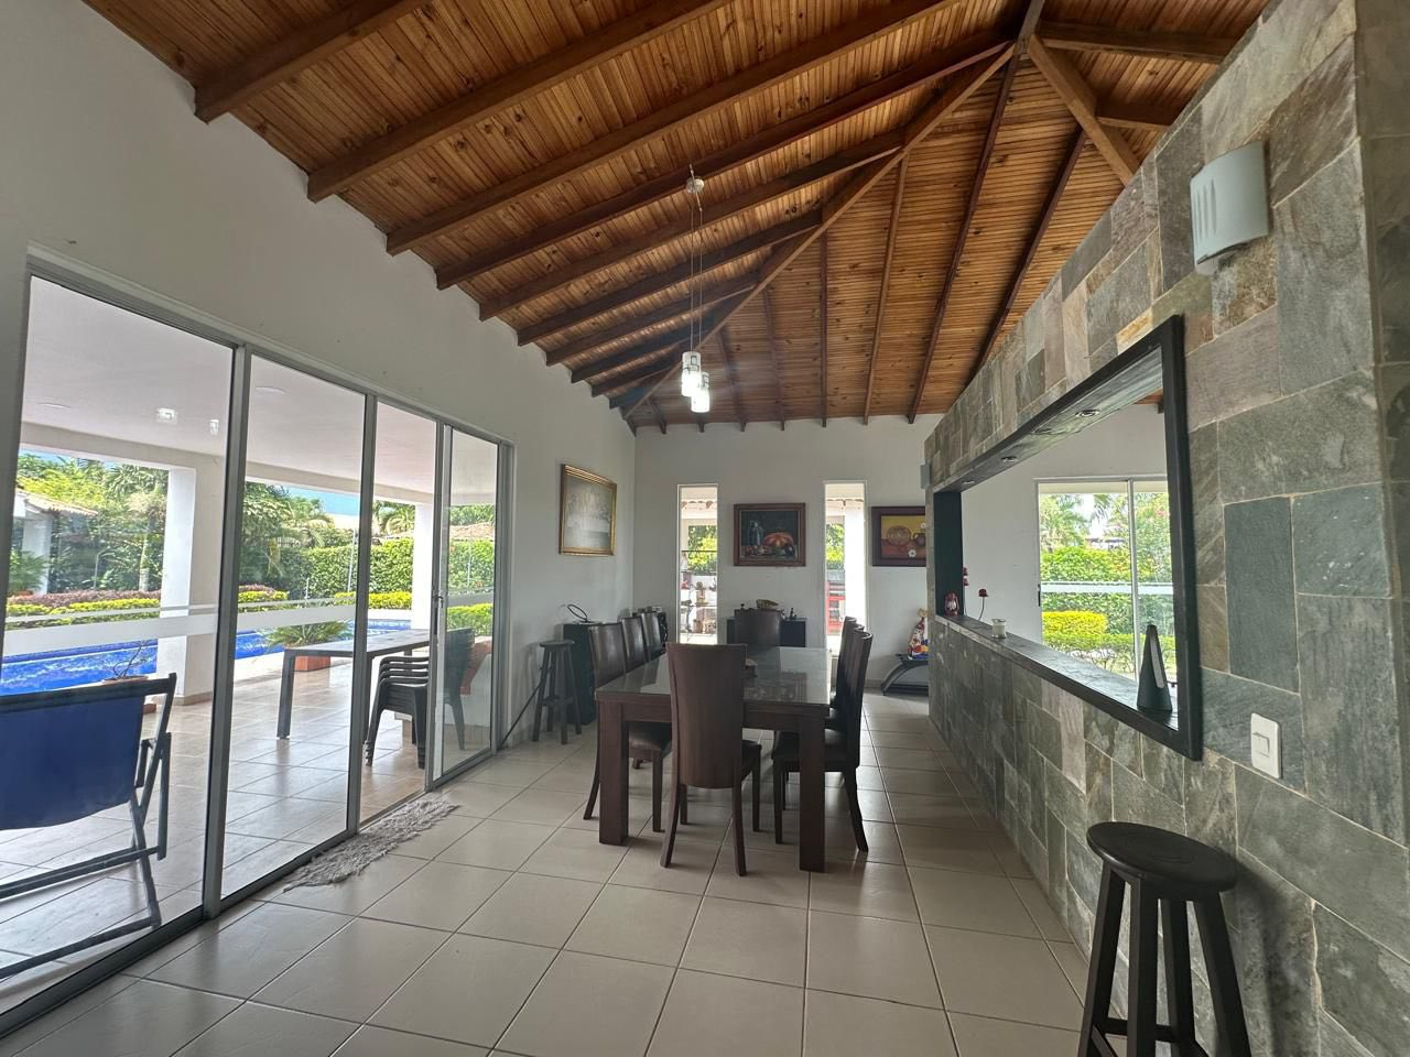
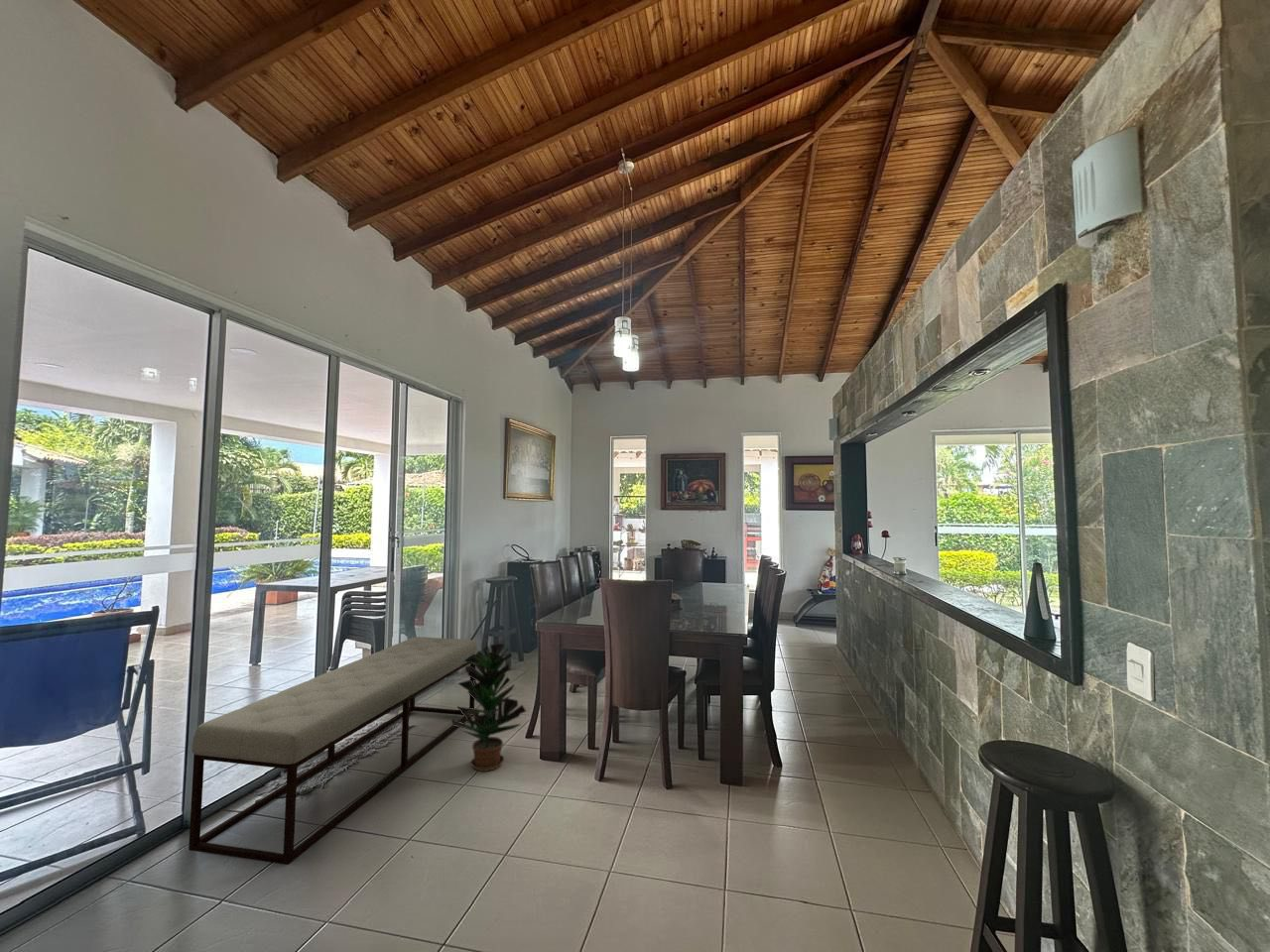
+ bench [188,636,478,866]
+ potted plant [450,643,528,773]
